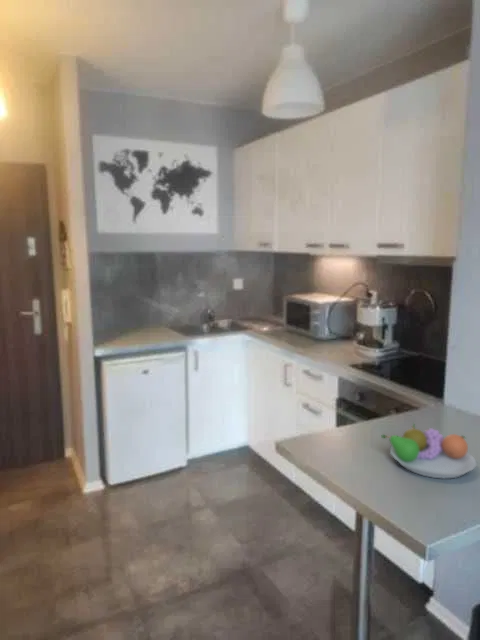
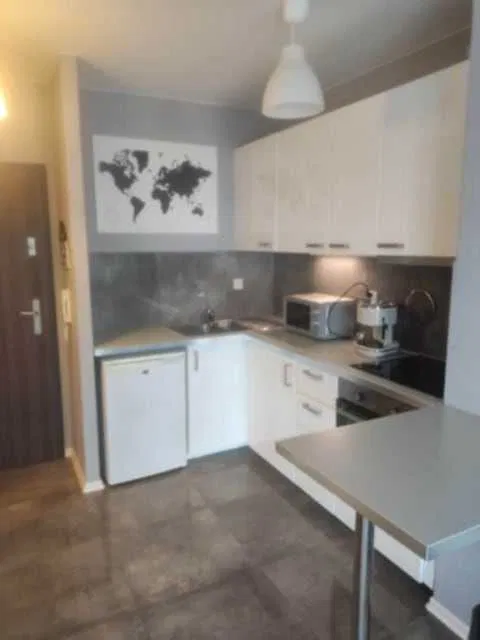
- fruit bowl [380,422,477,479]
